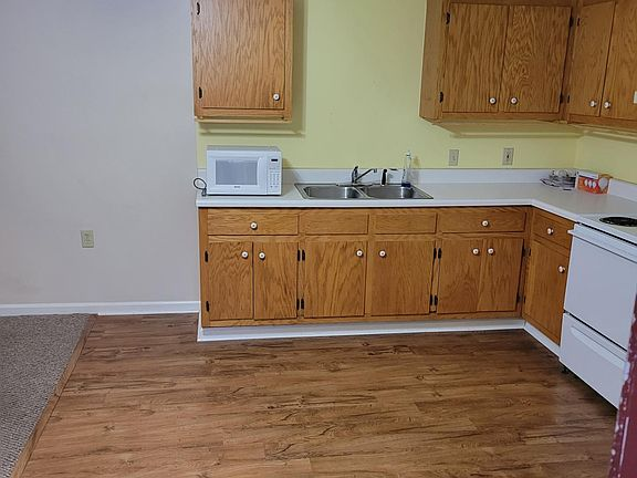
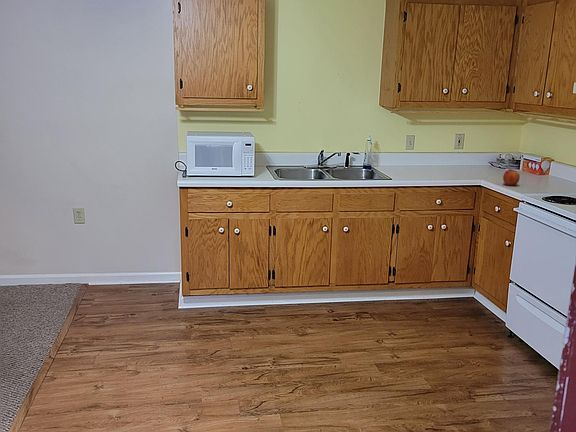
+ apple [502,168,521,186]
